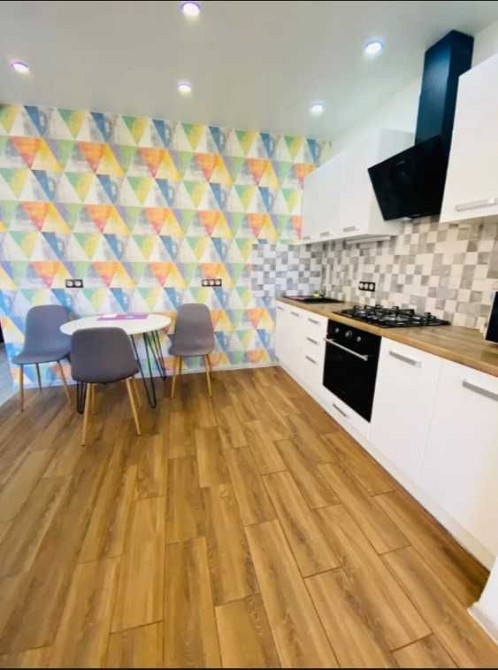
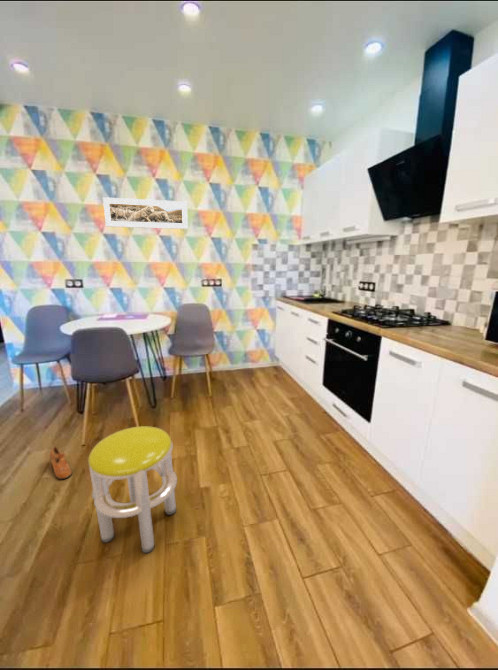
+ stool [87,425,178,554]
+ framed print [102,196,189,230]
+ shoe [49,445,73,480]
